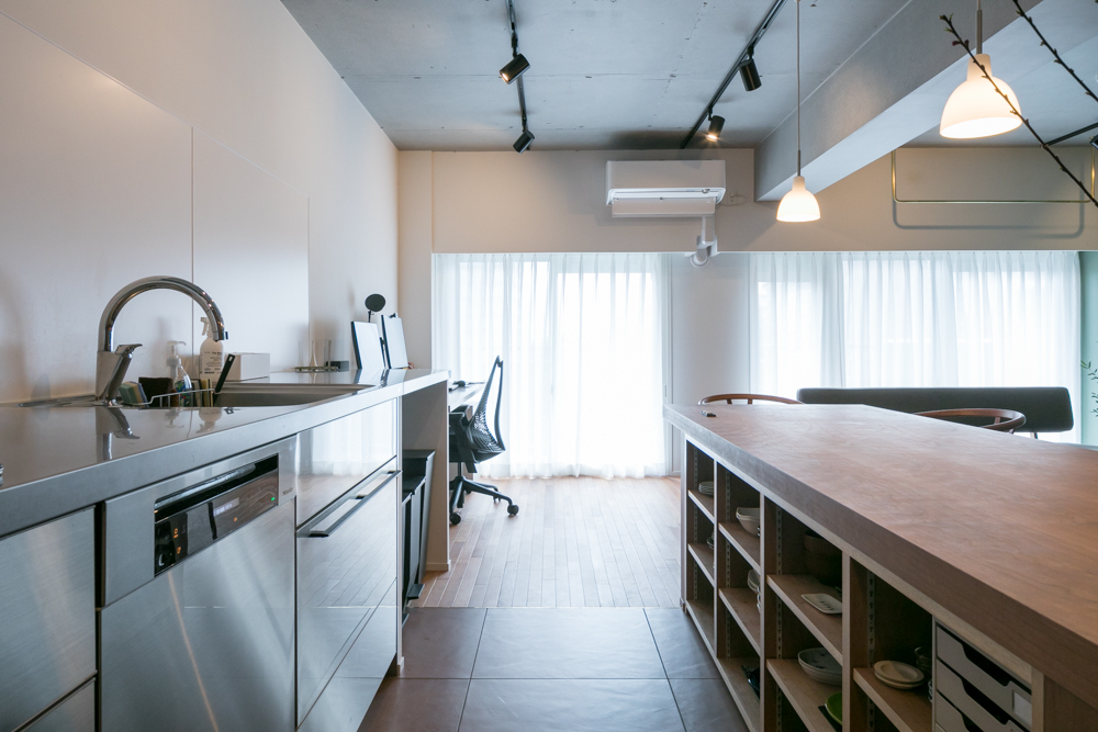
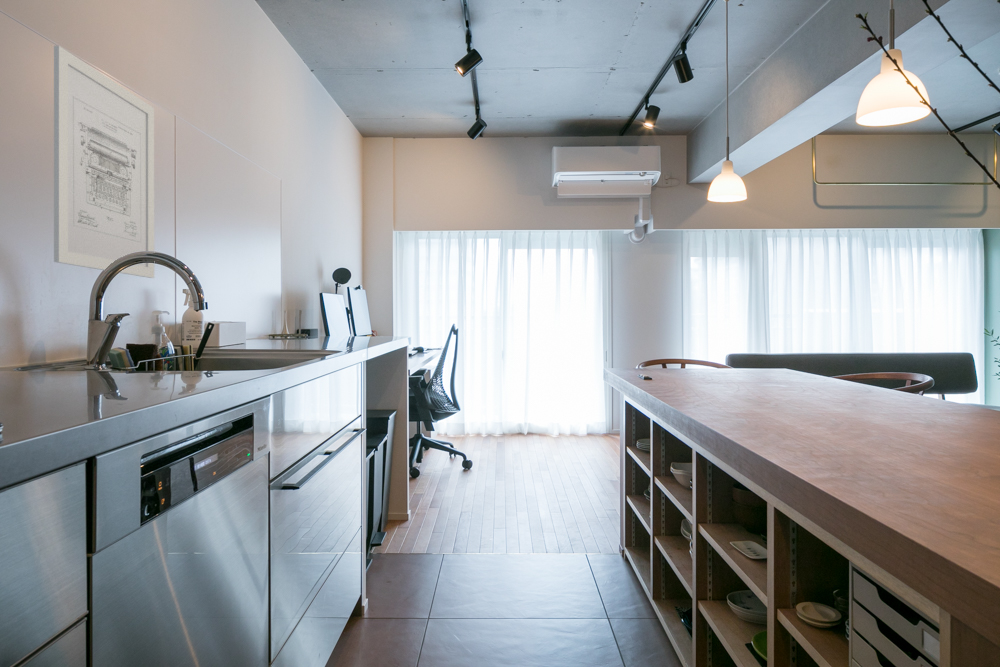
+ wall art [53,45,155,279]
